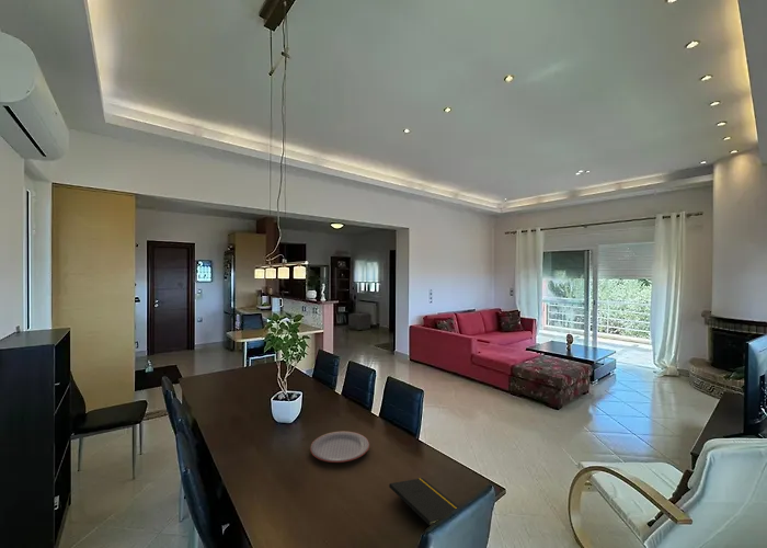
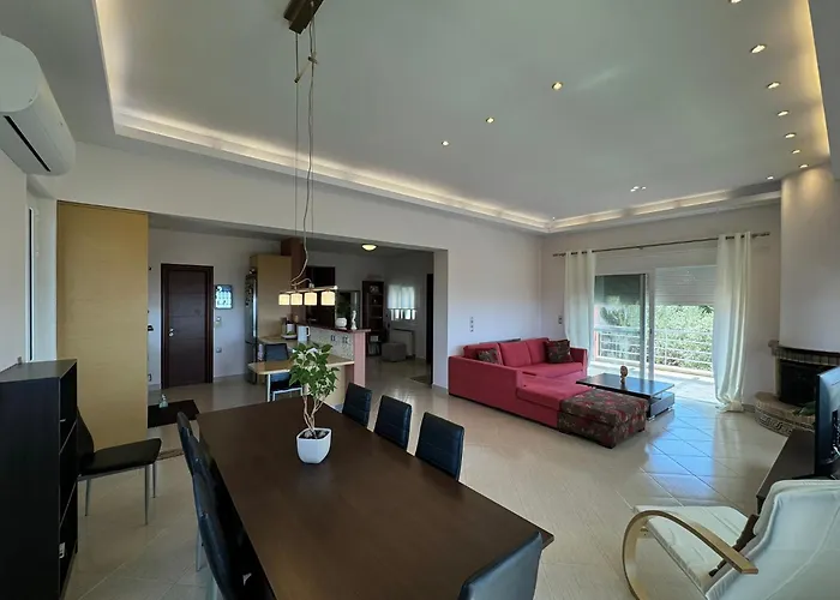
- notepad [388,477,460,527]
- plate [309,430,370,464]
